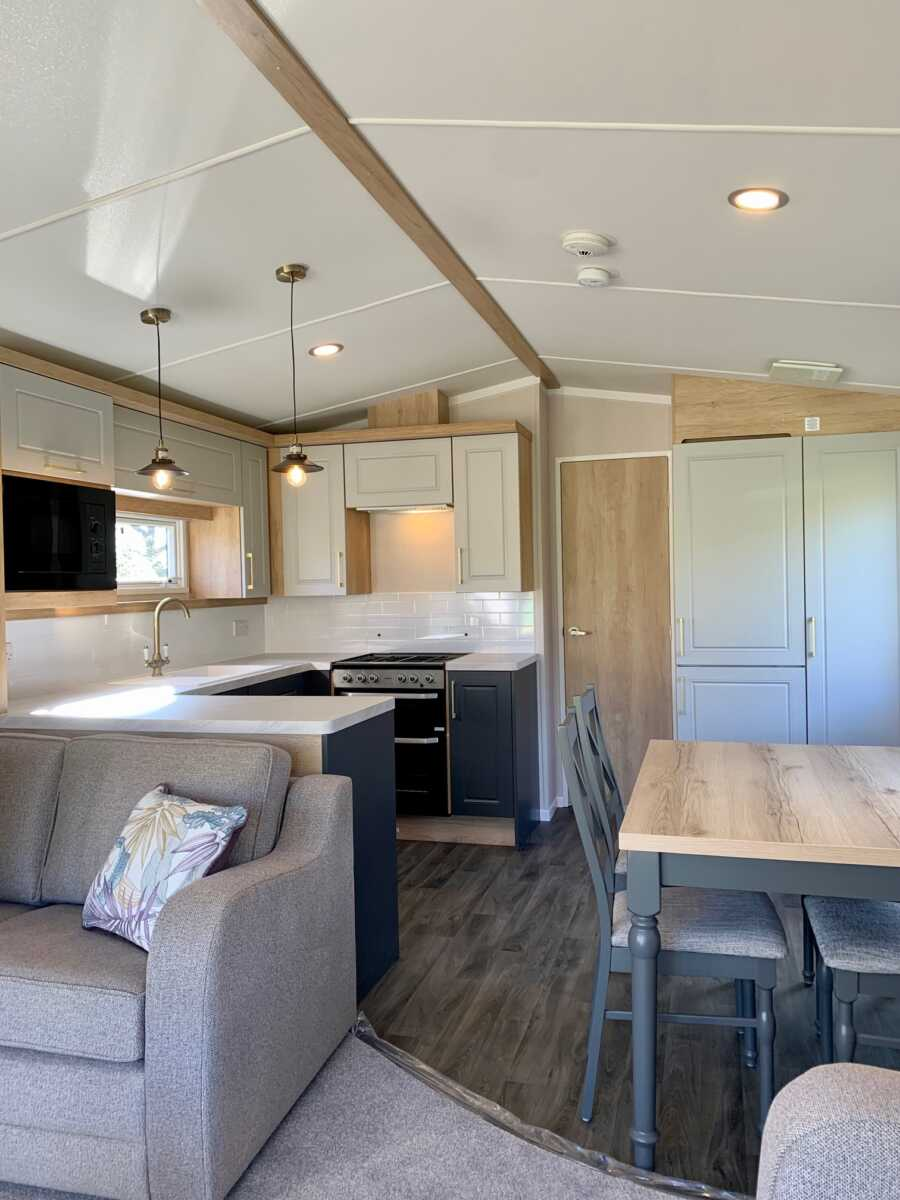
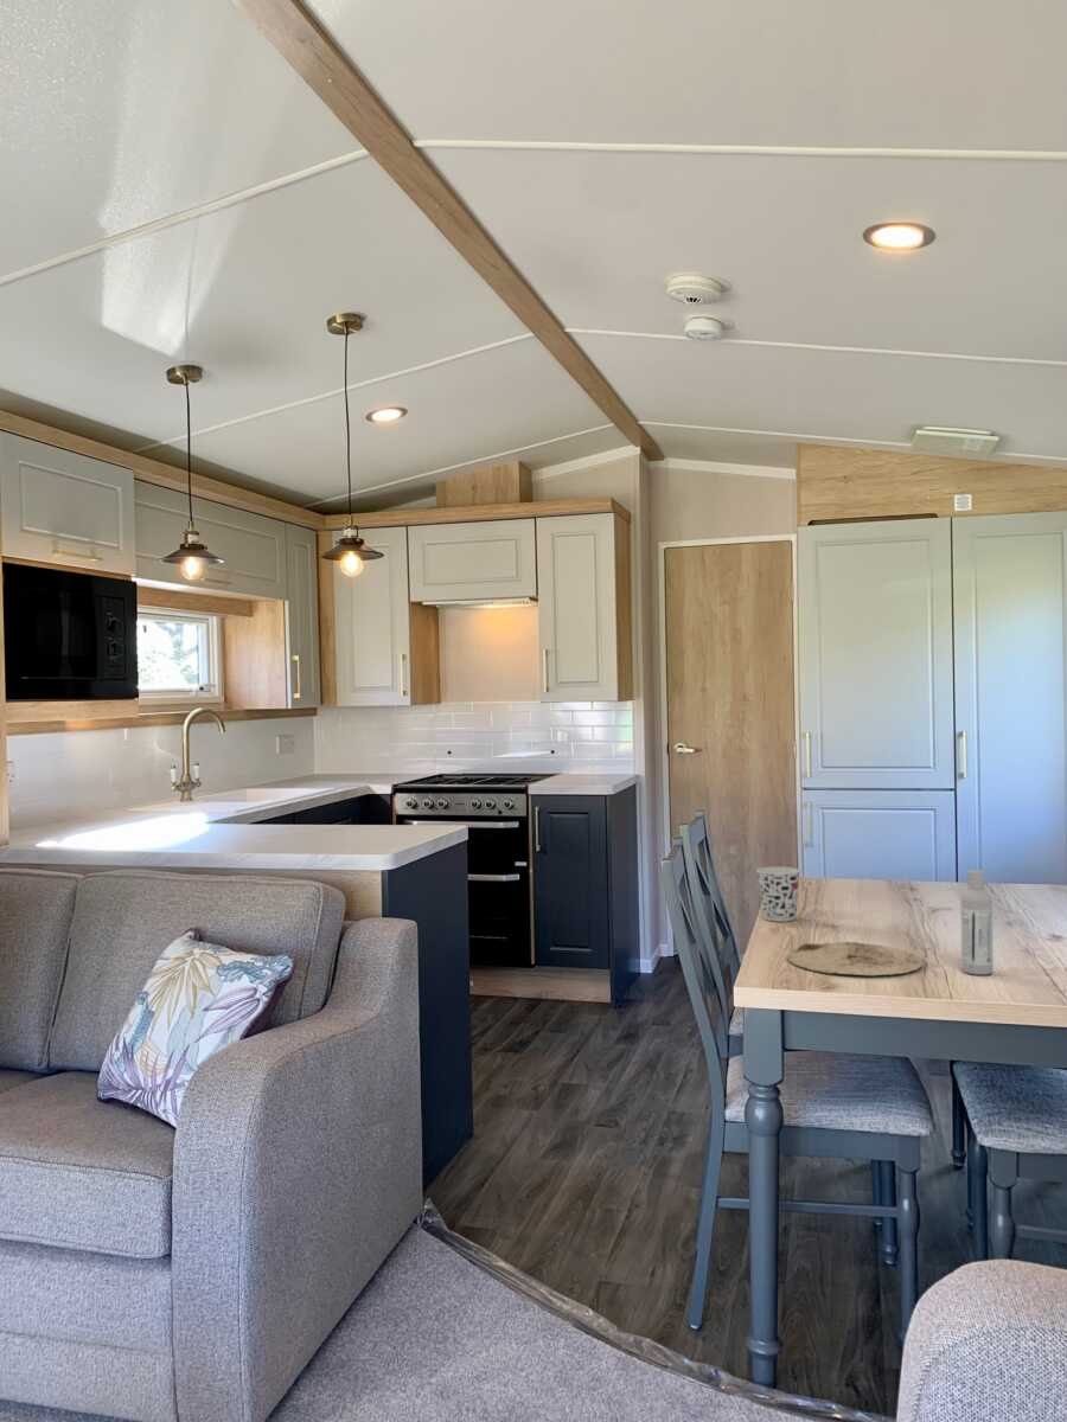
+ plate [786,941,924,976]
+ cup [755,866,801,923]
+ bottle [960,869,995,976]
